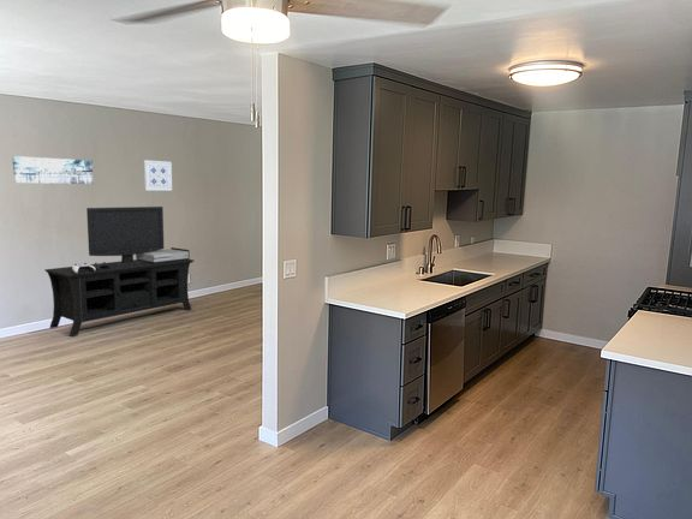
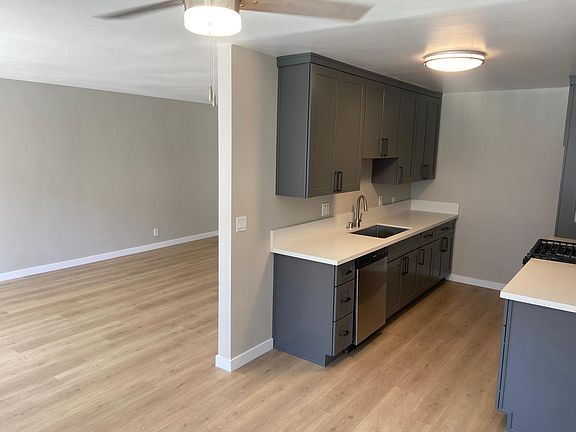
- wall art [11,155,94,185]
- wall art [143,159,173,192]
- media console [43,205,195,336]
